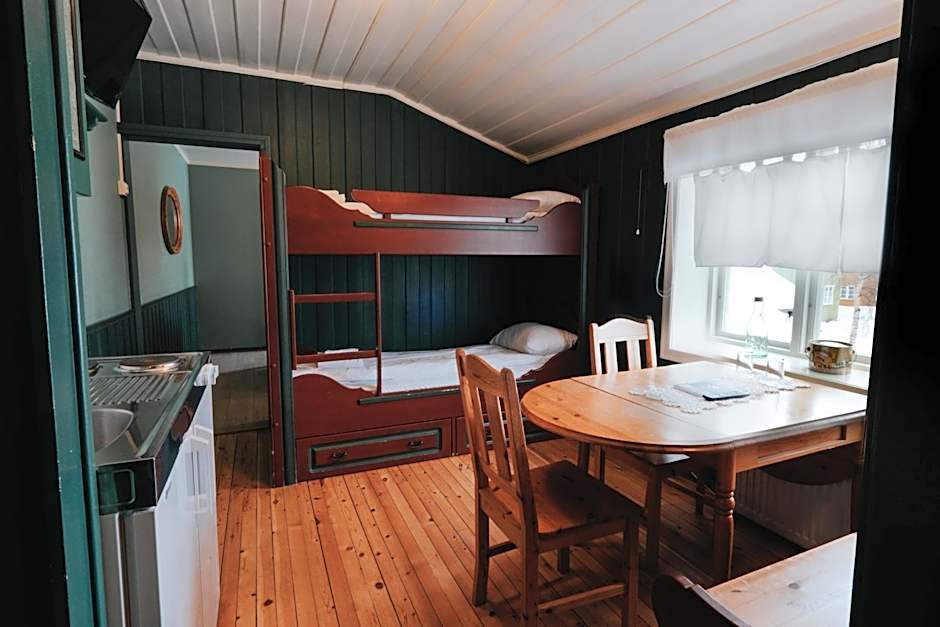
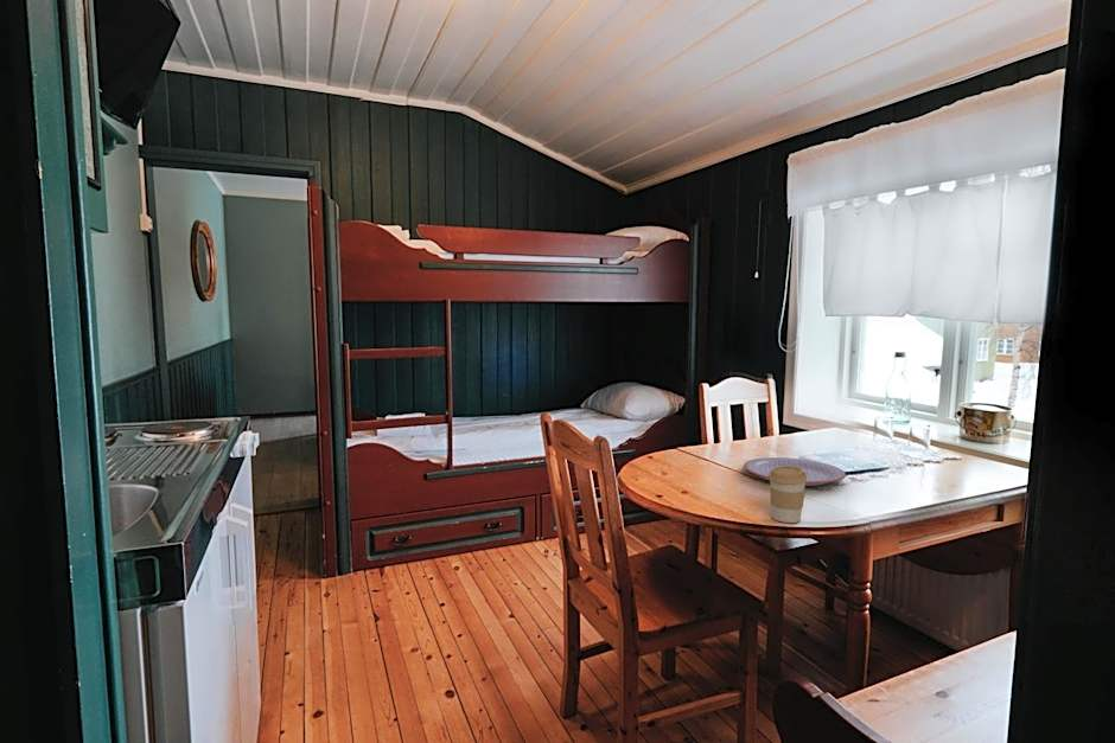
+ plate [743,456,847,487]
+ coffee cup [769,466,807,524]
